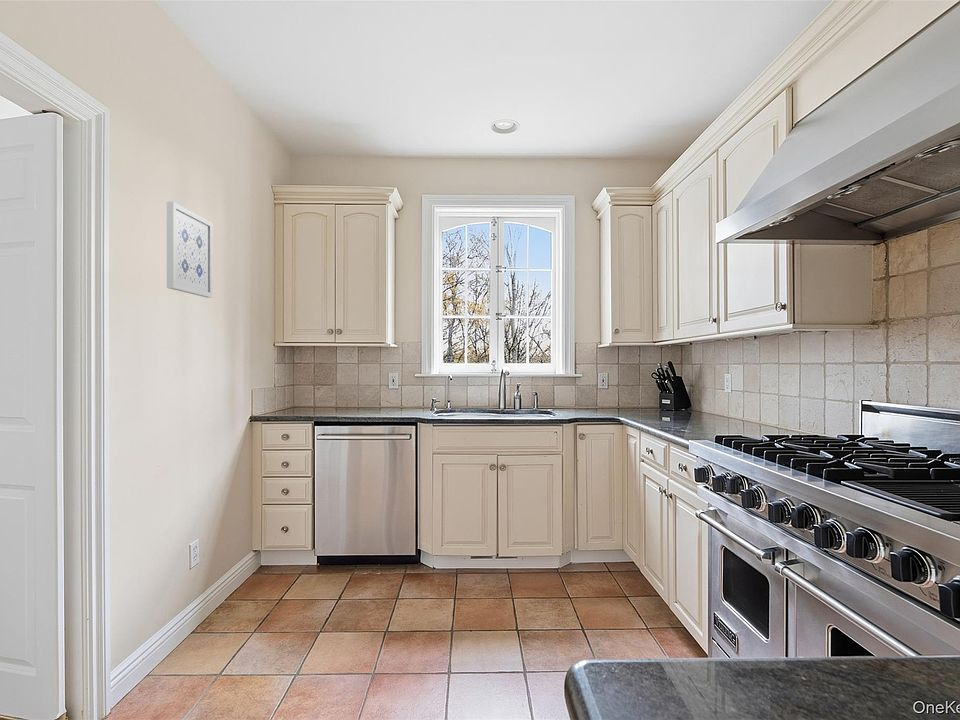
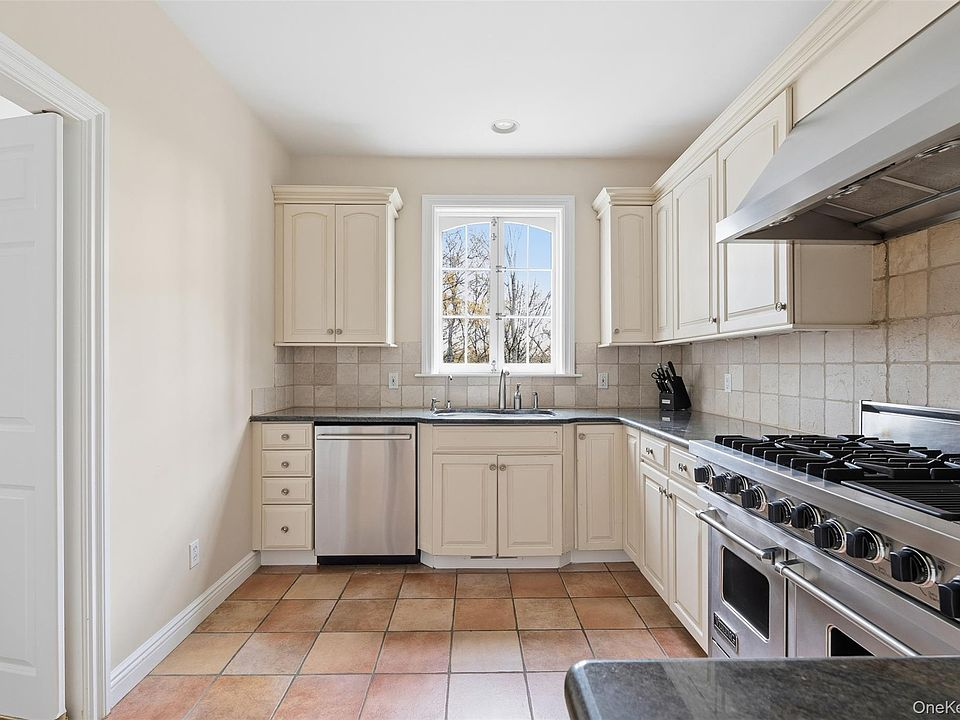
- wall art [166,201,213,299]
